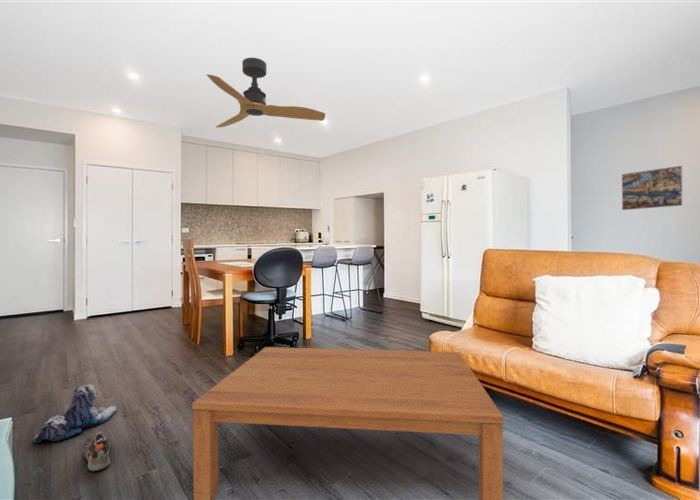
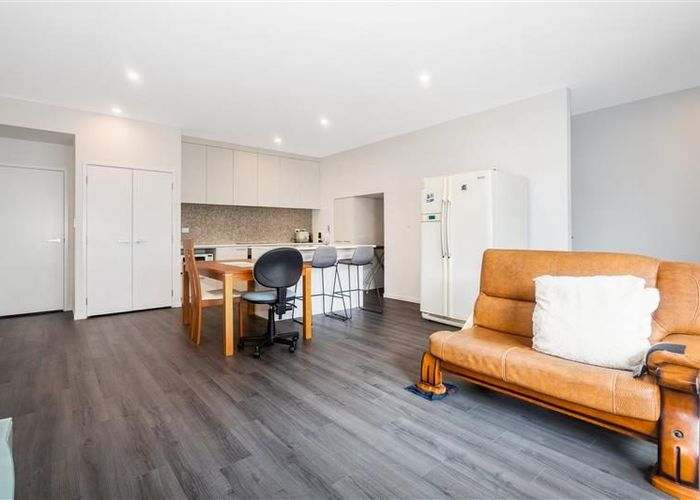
- coffee table [191,346,505,500]
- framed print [621,164,684,211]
- ceiling fan [206,57,326,128]
- plush toy [31,384,117,444]
- shoe [84,431,112,472]
